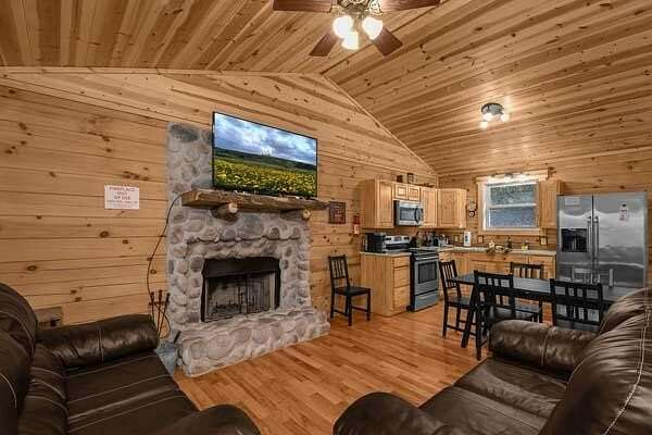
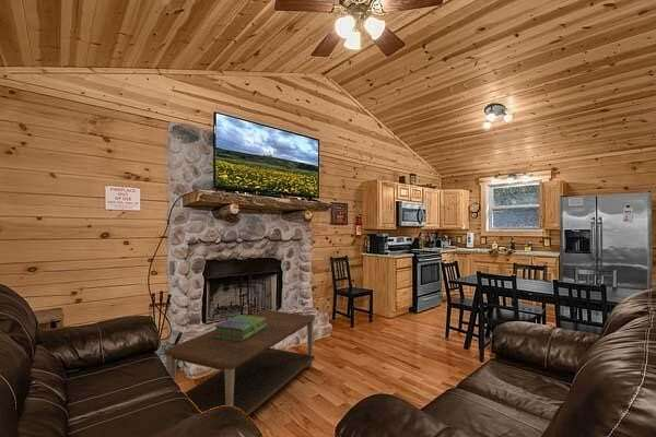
+ coffee table [163,308,316,416]
+ stack of books [213,314,267,342]
